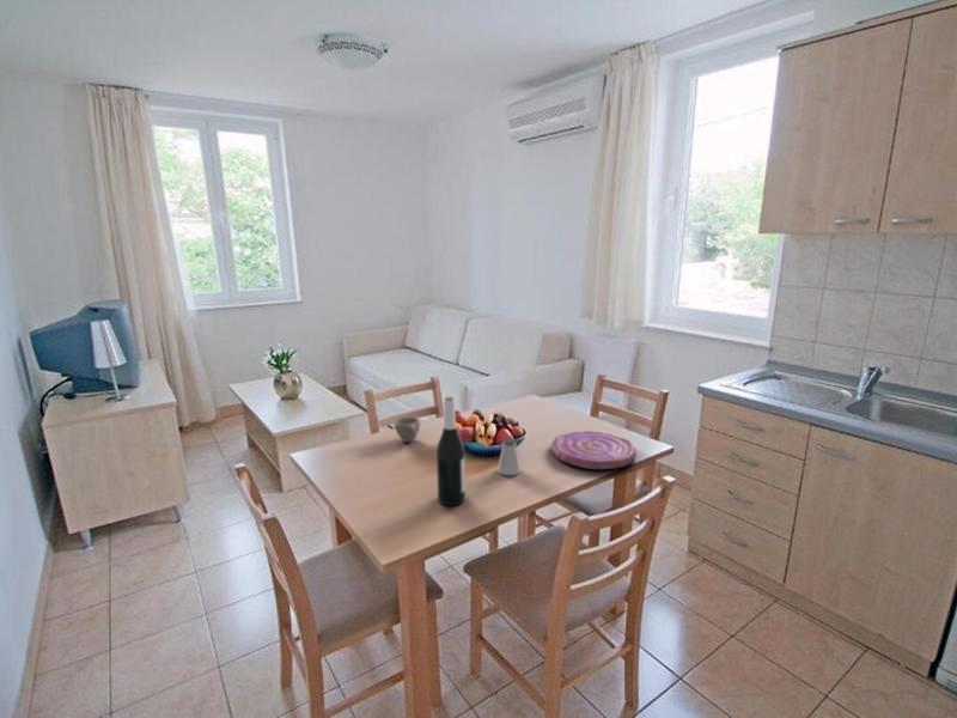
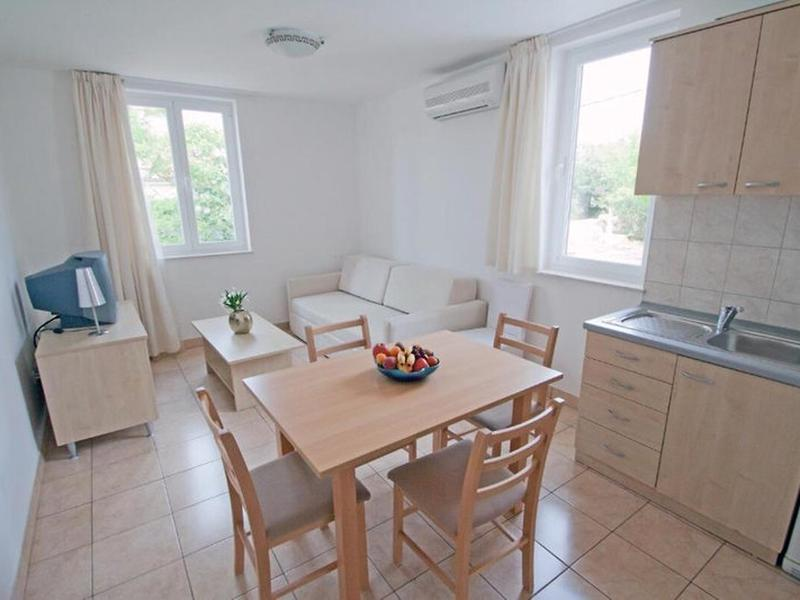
- cup [392,415,421,443]
- saltshaker [496,438,522,476]
- plate [550,430,638,470]
- wine bottle [435,396,467,507]
